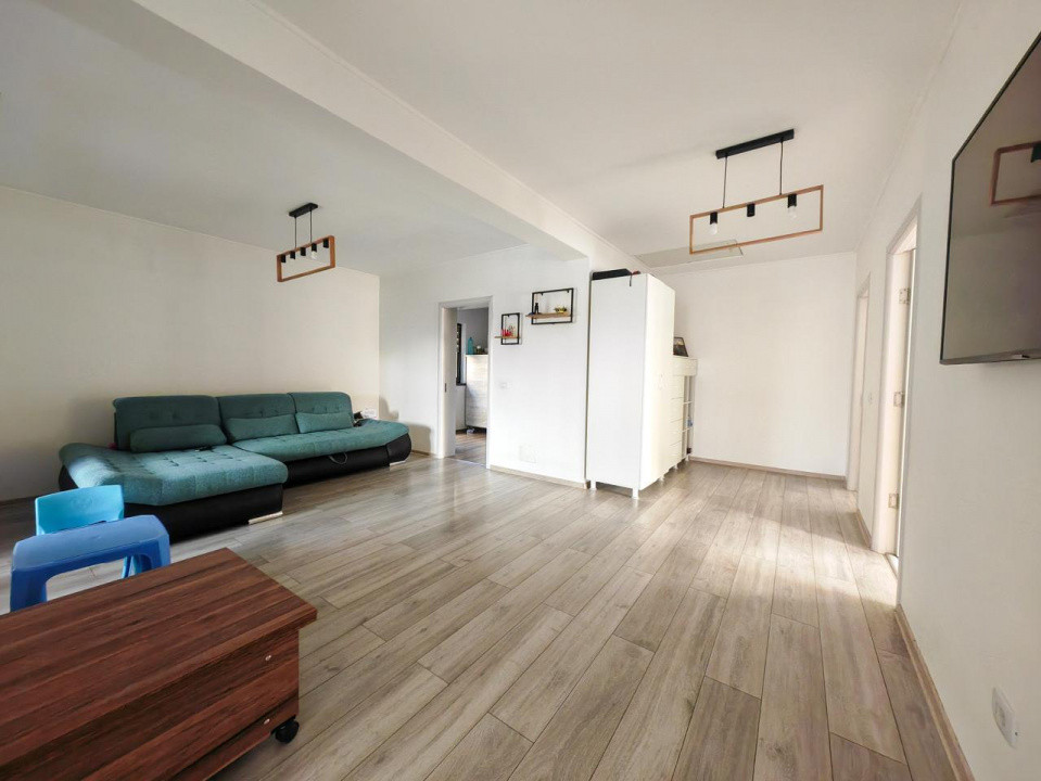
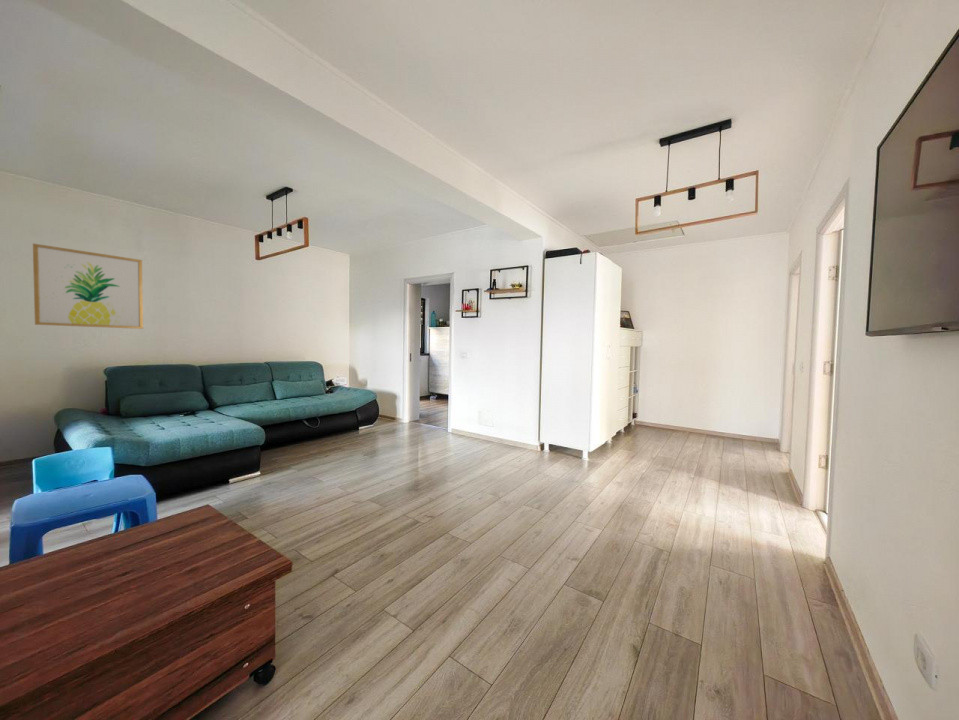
+ wall art [32,242,144,330]
